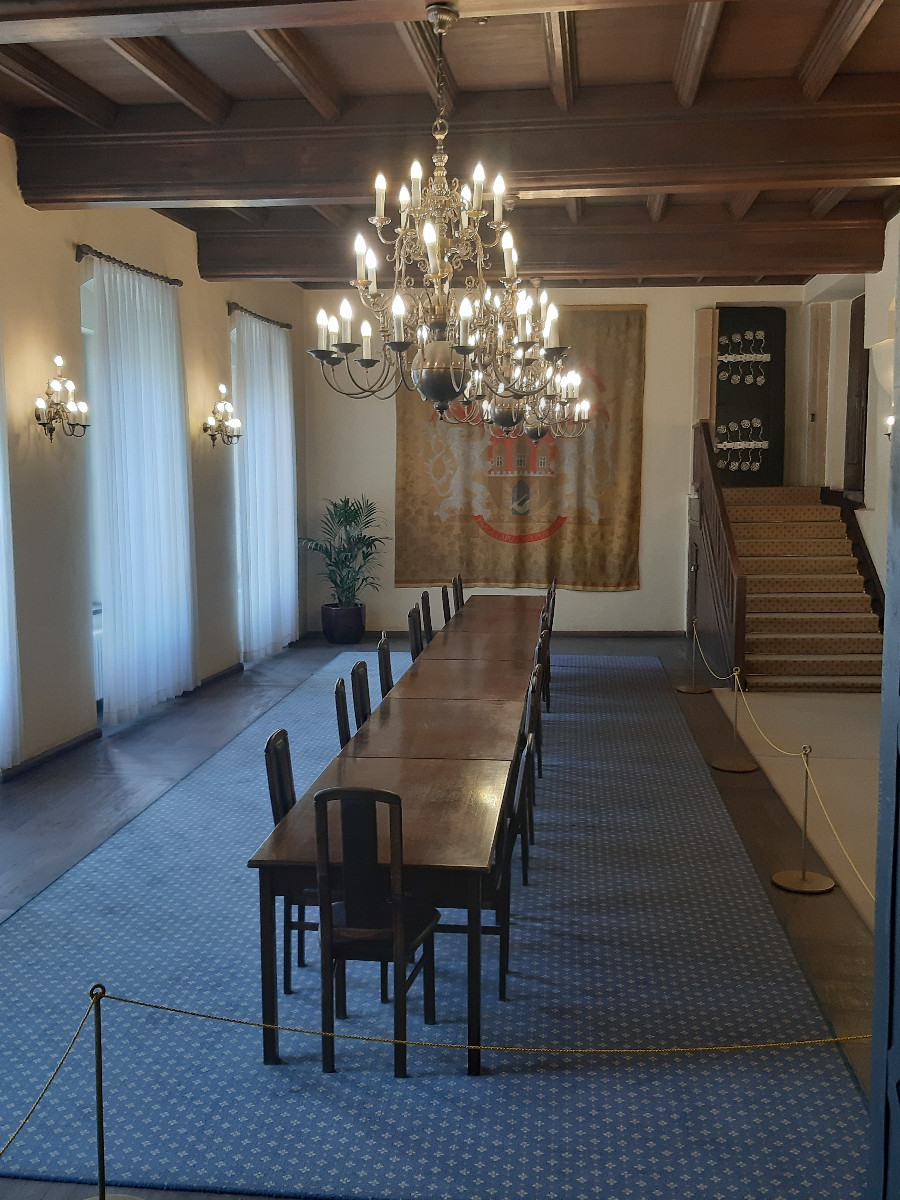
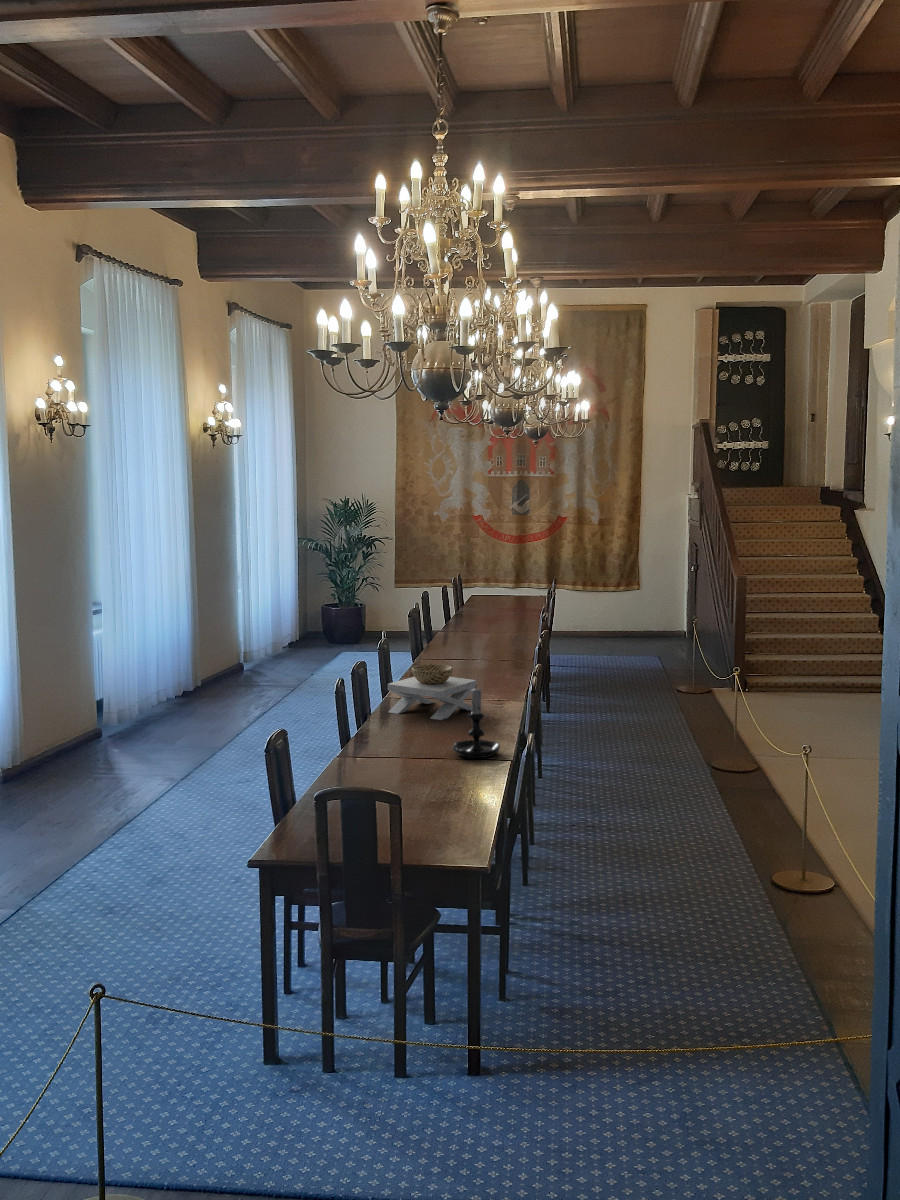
+ candle holder [450,683,501,759]
+ decorative bowl [387,663,477,721]
